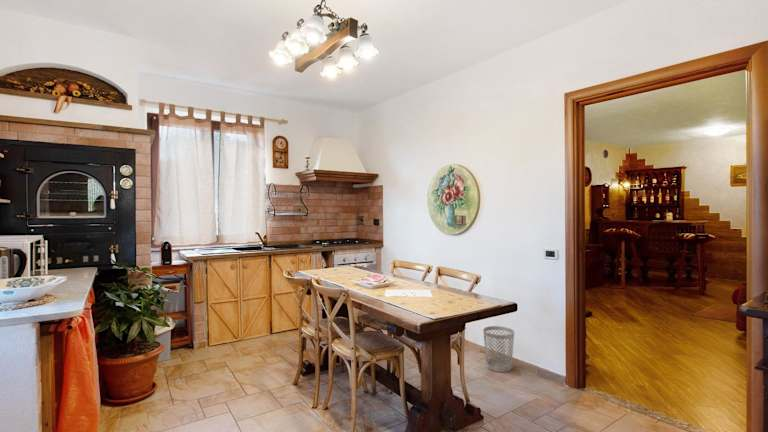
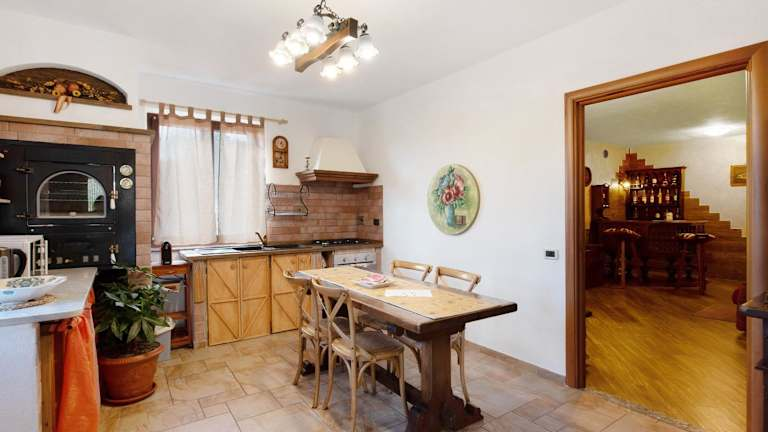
- wastebasket [482,325,515,373]
